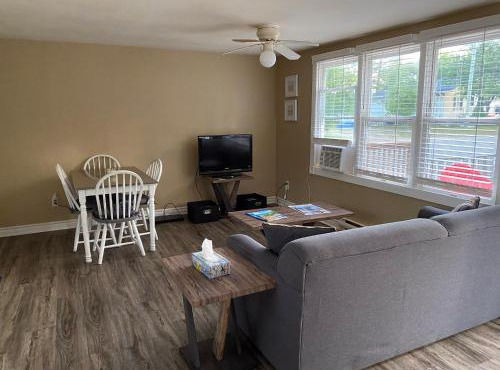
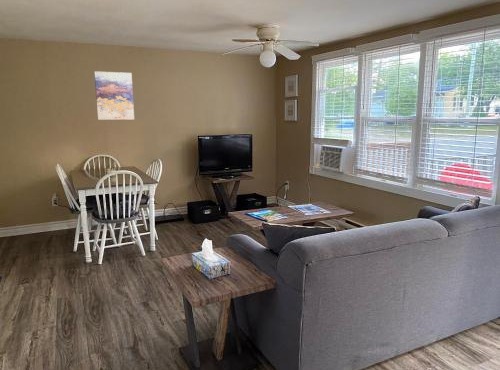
+ wall art [93,70,135,121]
